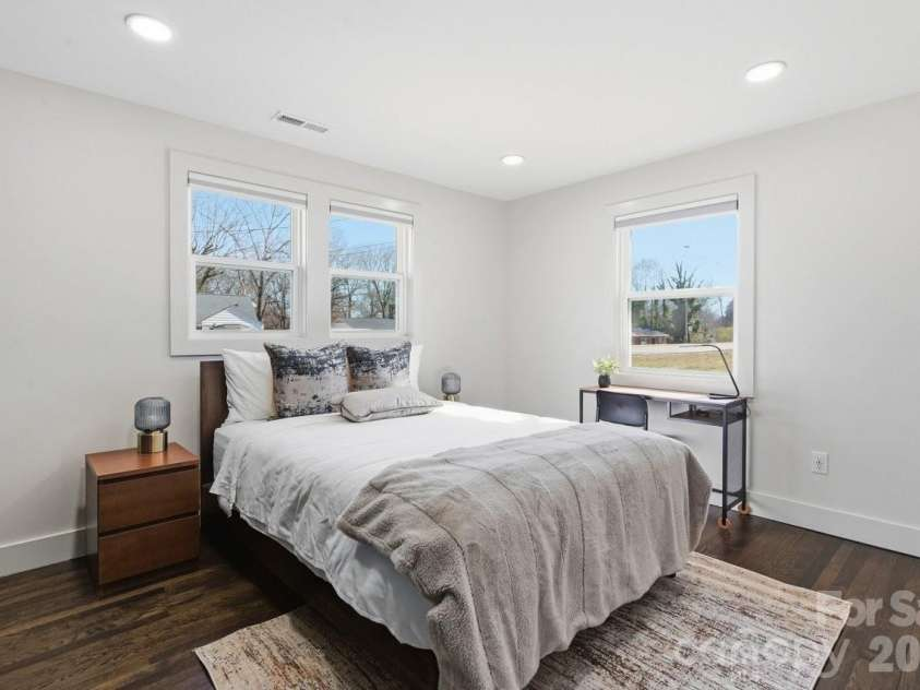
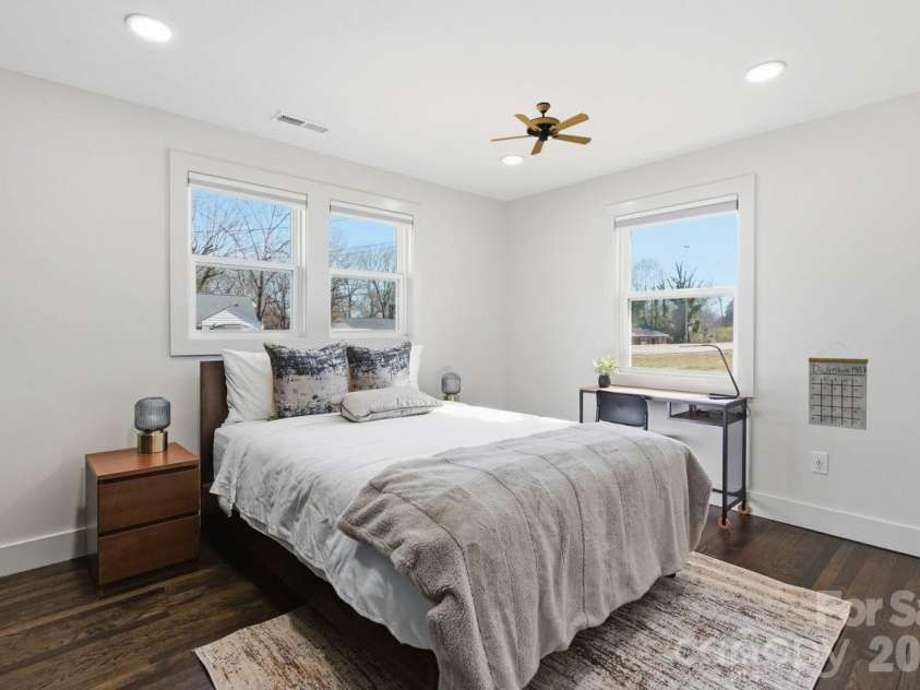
+ ceiling fan [489,102,593,156]
+ calendar [808,341,869,431]
